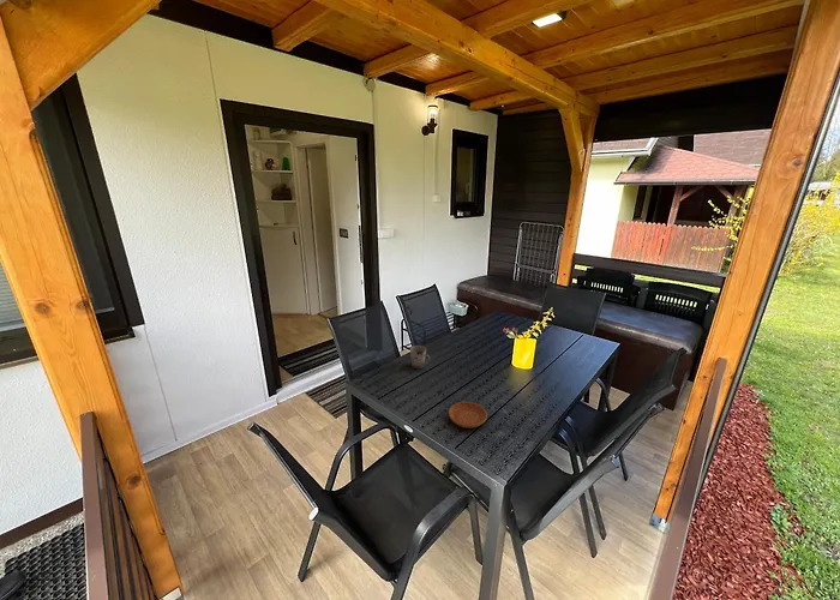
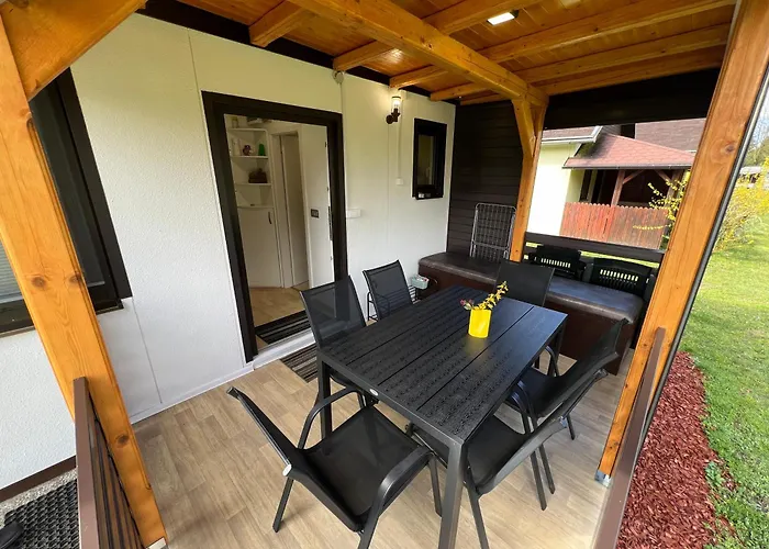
- saucer [448,401,488,430]
- cup [409,344,431,370]
